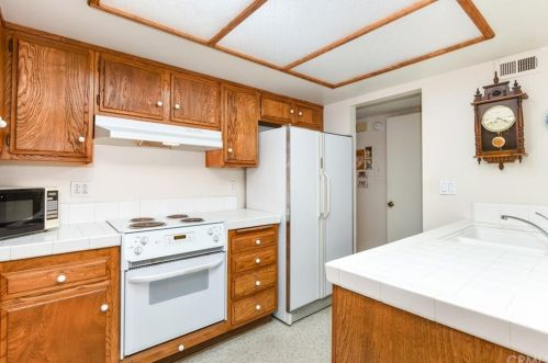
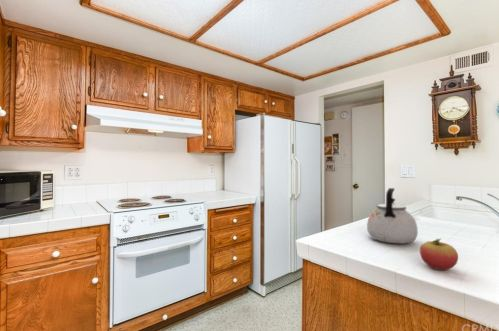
+ fruit [419,238,459,271]
+ kettle [366,187,419,245]
